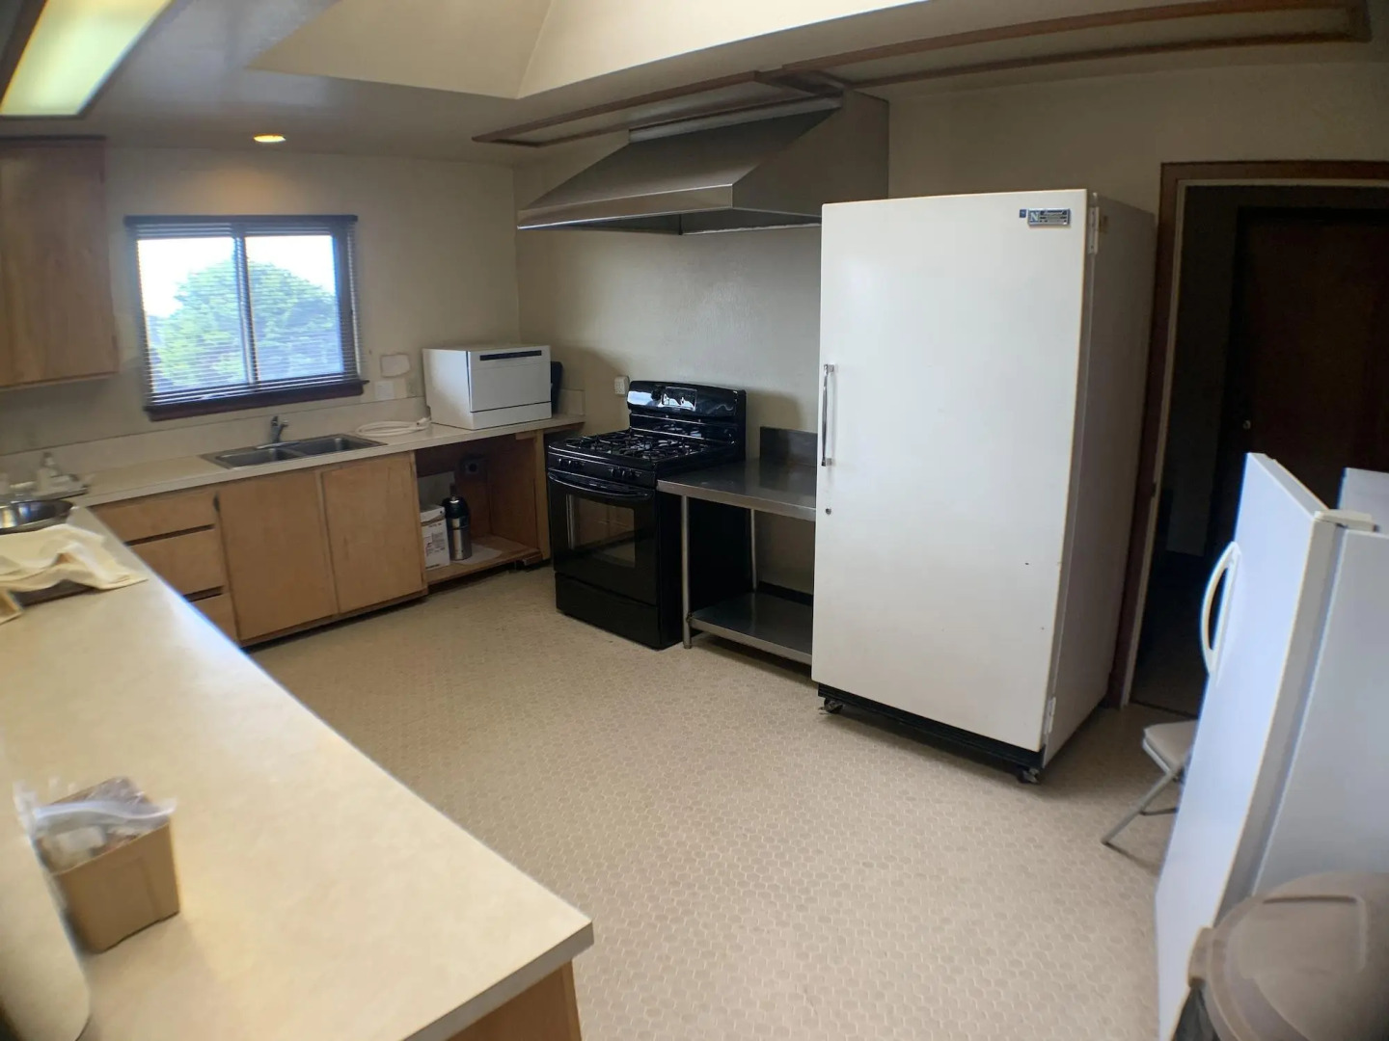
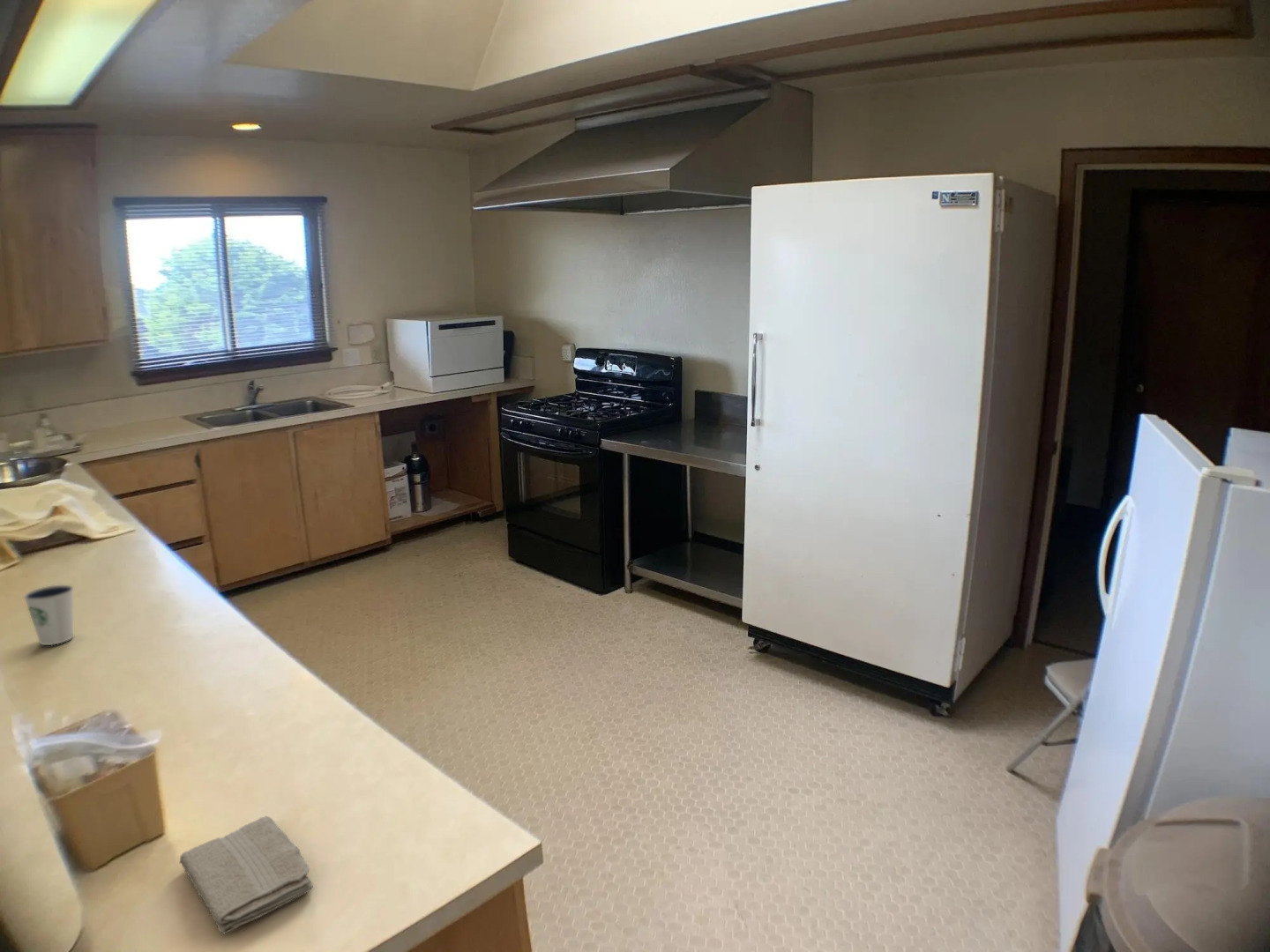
+ washcloth [178,815,314,935]
+ dixie cup [23,584,74,646]
